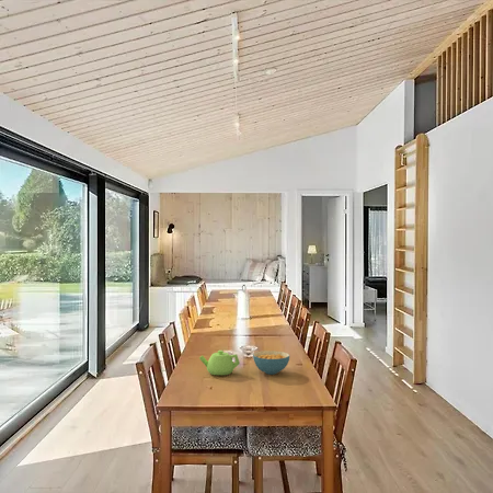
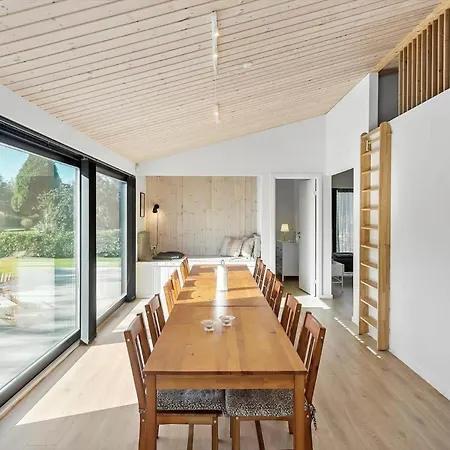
- cereal bowl [252,349,290,376]
- teapot [198,349,241,376]
